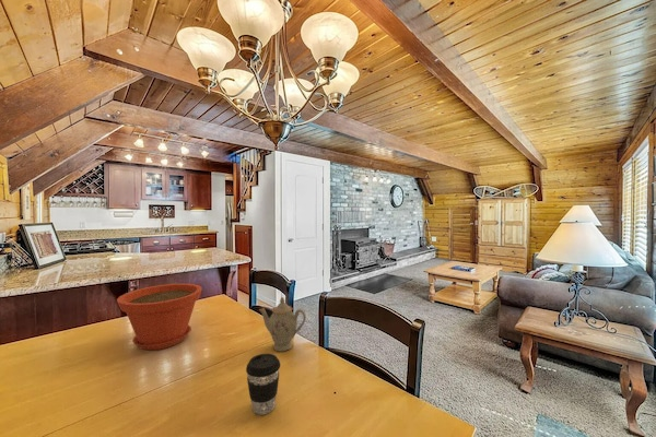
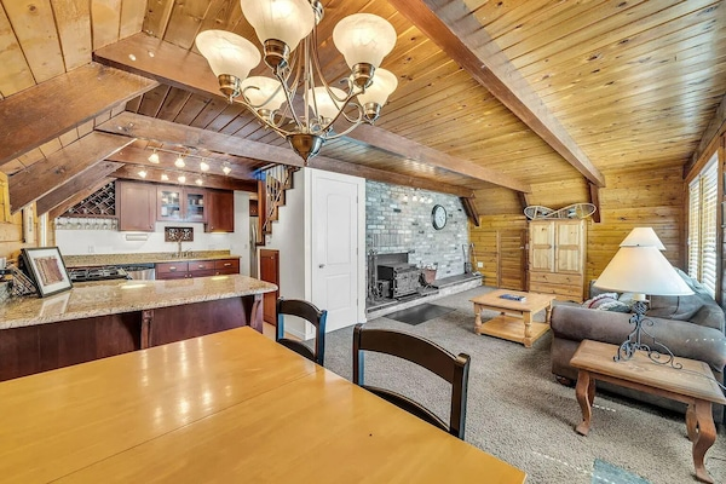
- plant pot [116,283,203,351]
- chinaware [258,296,307,353]
- coffee cup [245,353,281,416]
